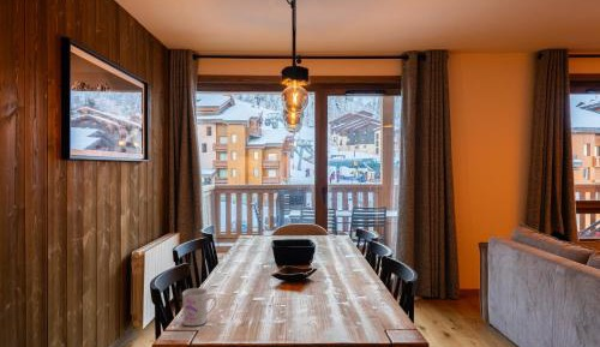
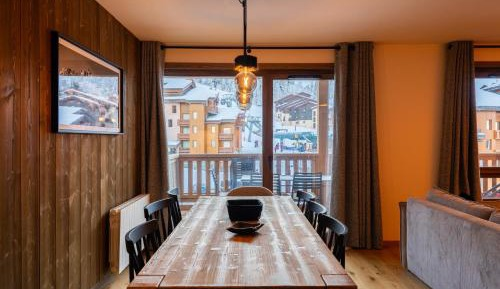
- mug [181,287,217,327]
